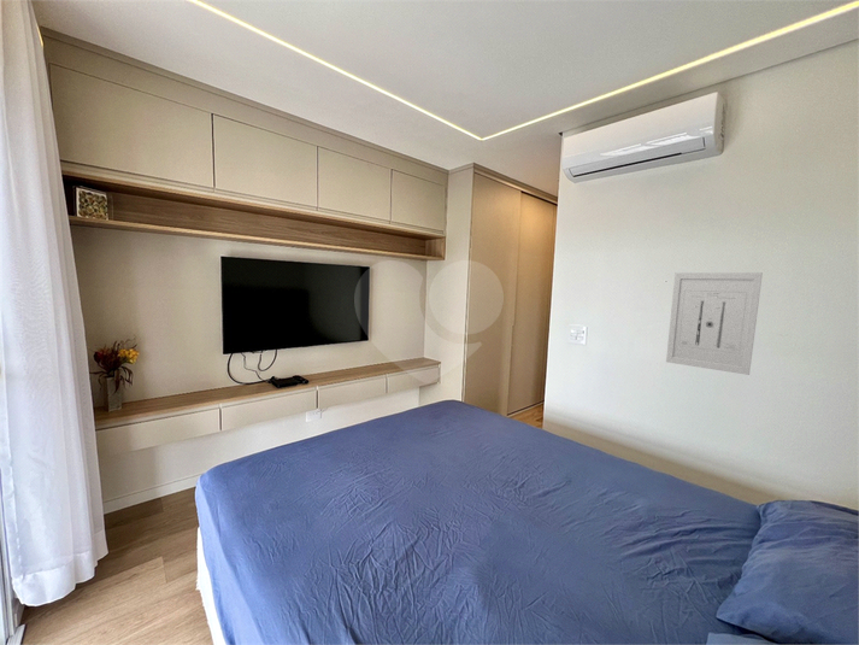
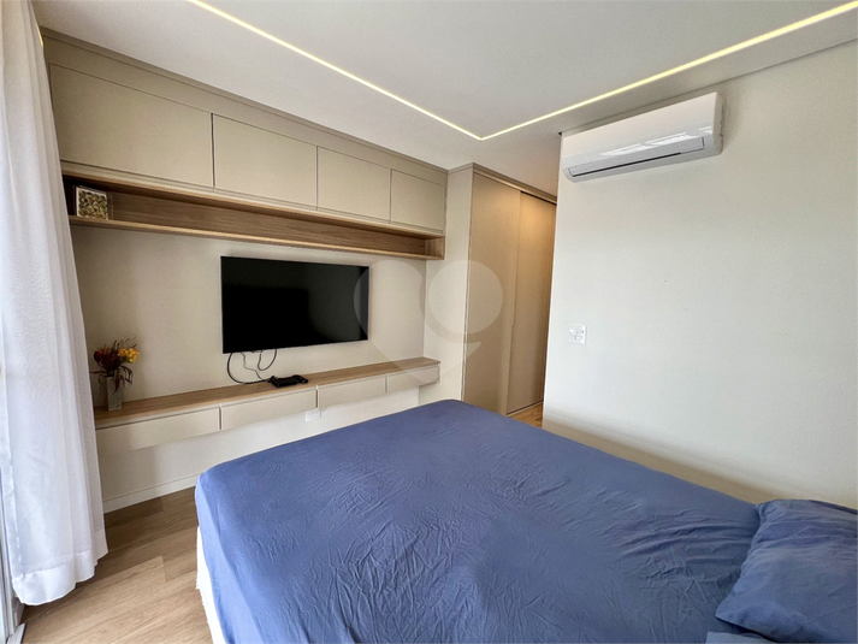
- wall art [665,271,764,376]
